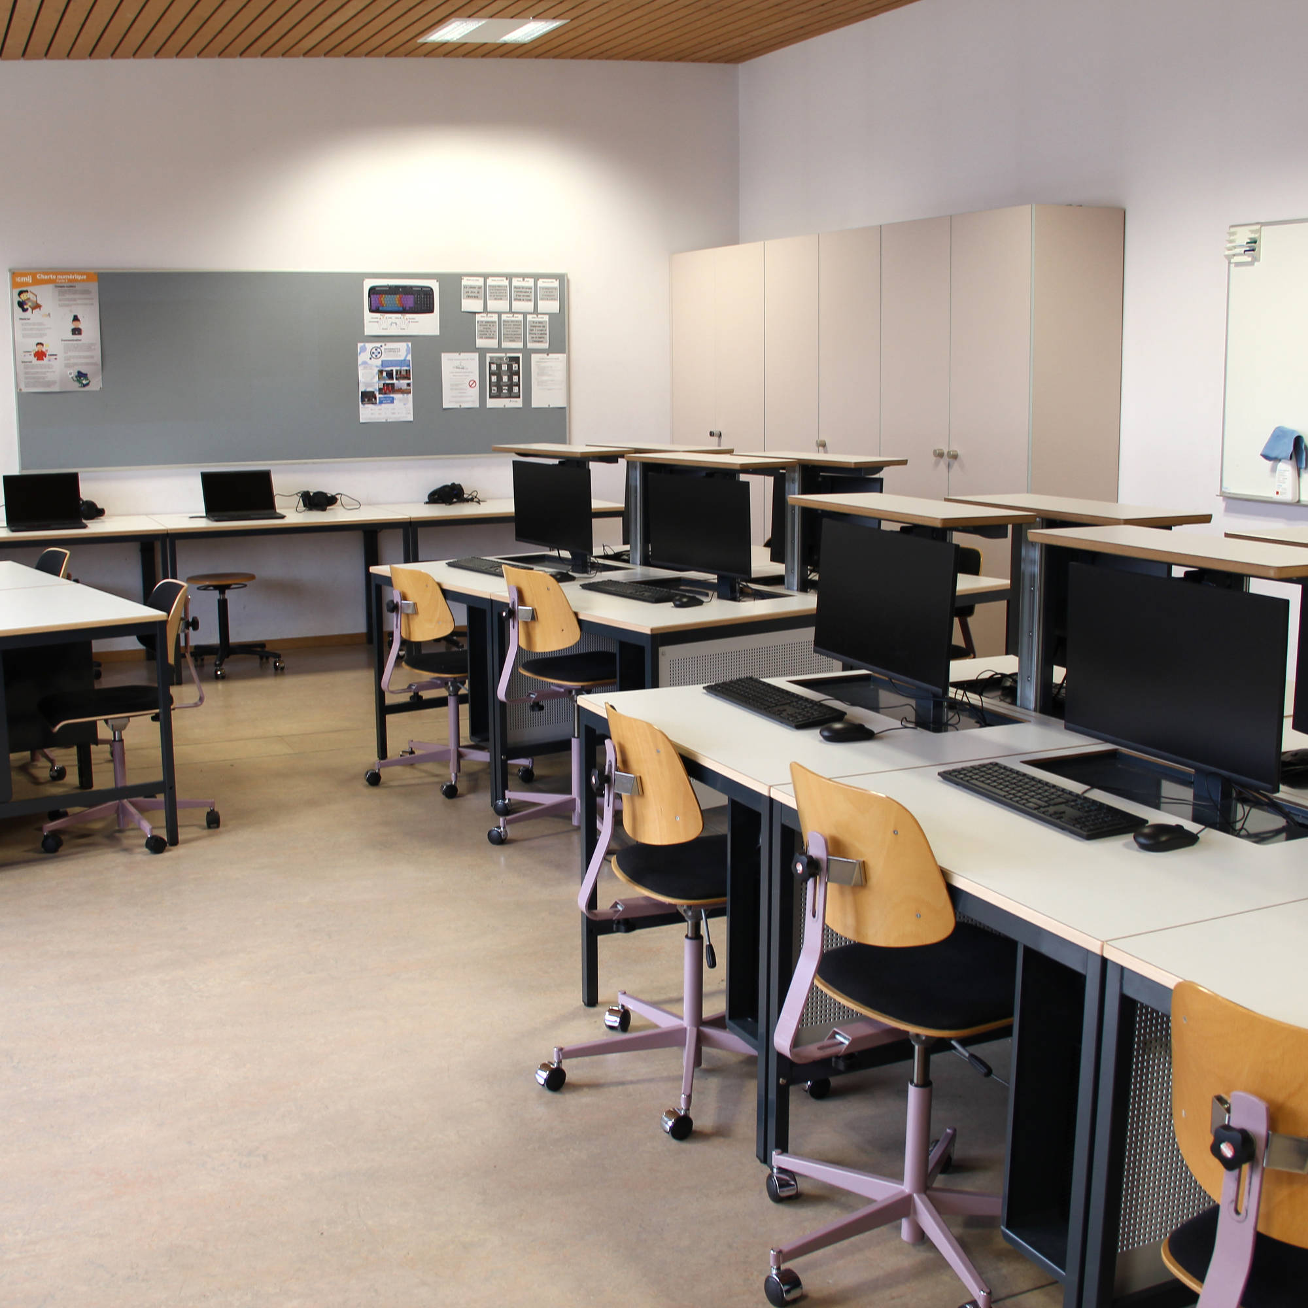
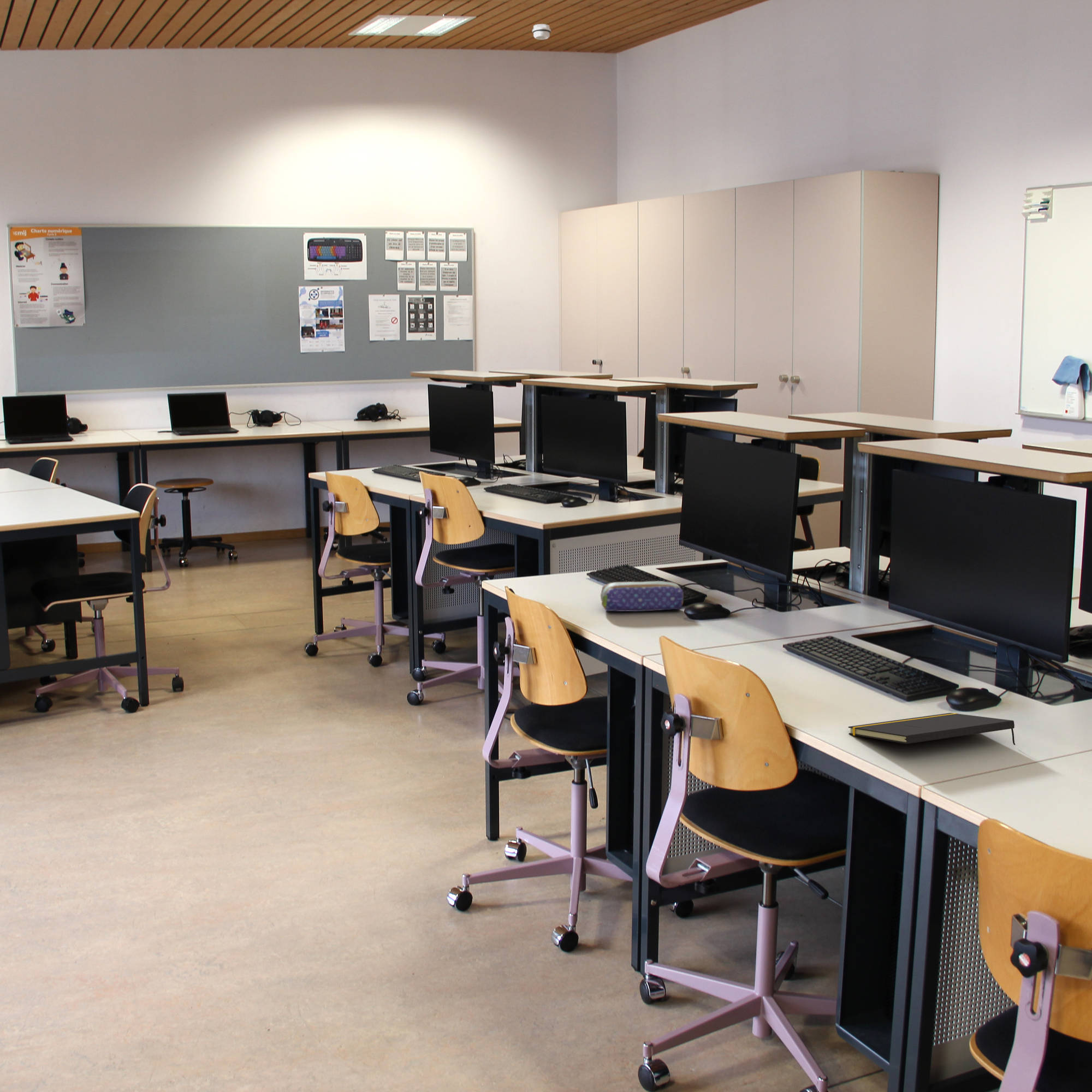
+ pencil case [600,580,684,612]
+ notepad [848,713,1016,745]
+ smoke detector [532,23,551,40]
